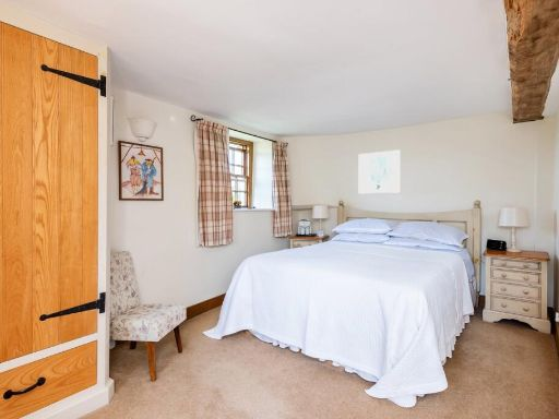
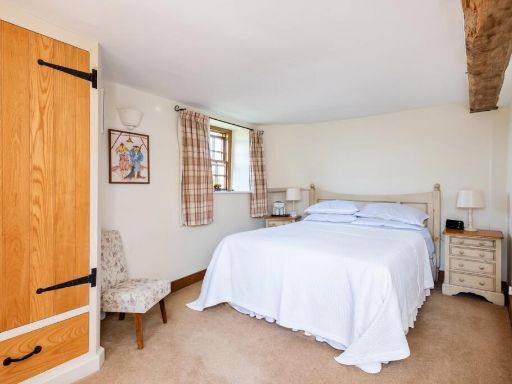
- wall art [358,148,401,194]
